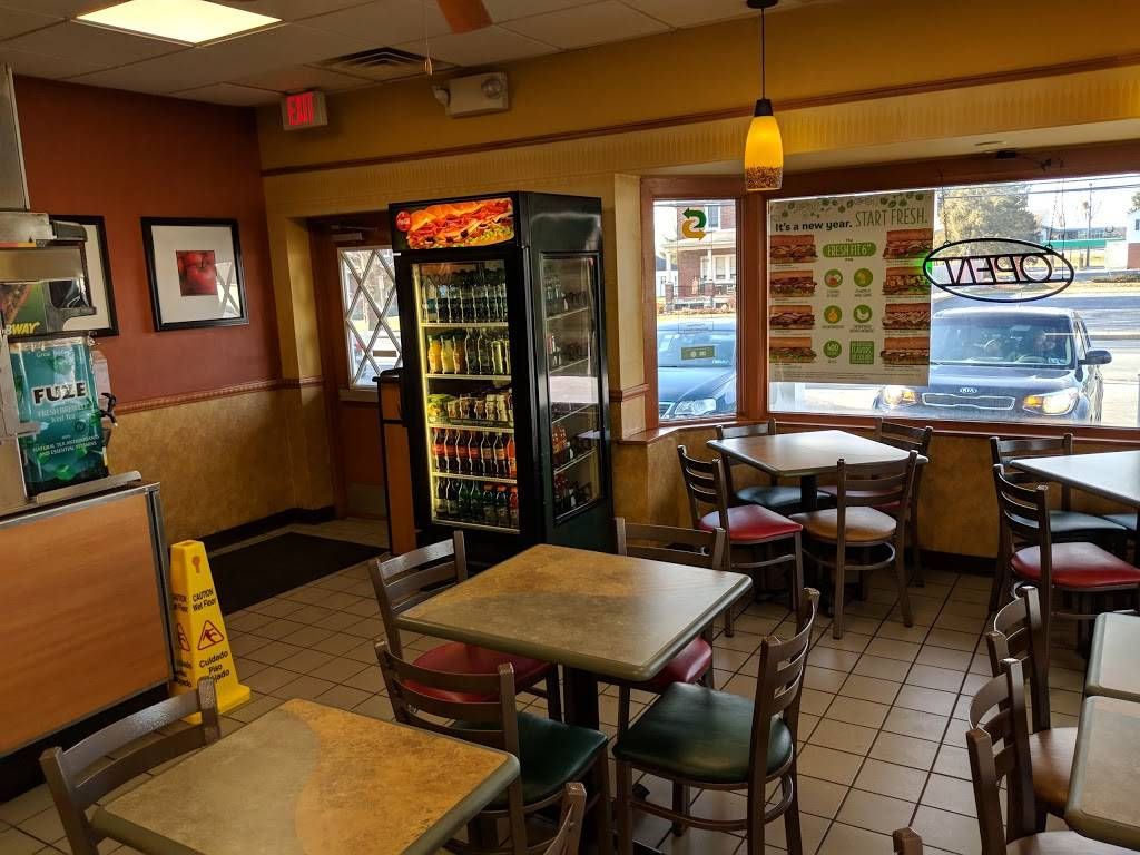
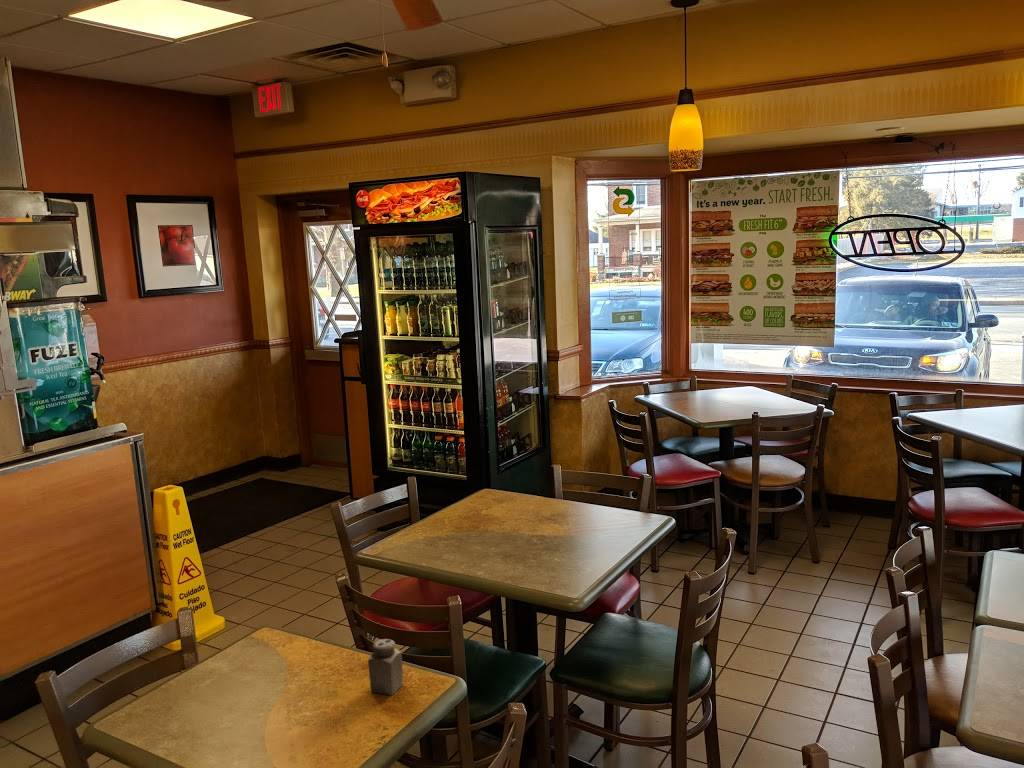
+ salt shaker [367,638,404,696]
